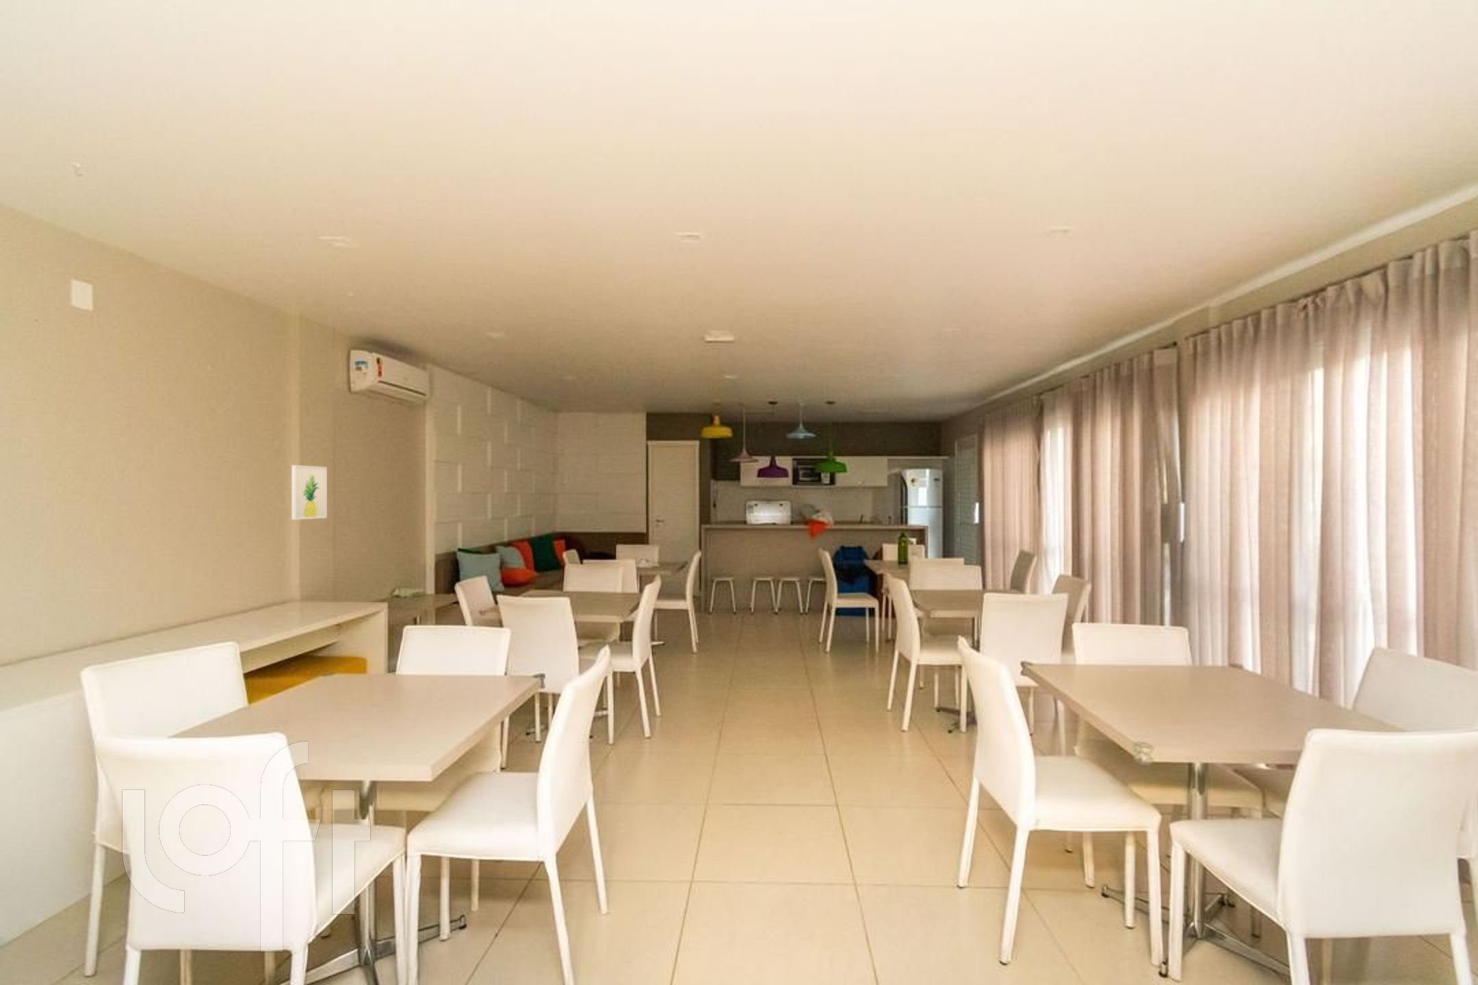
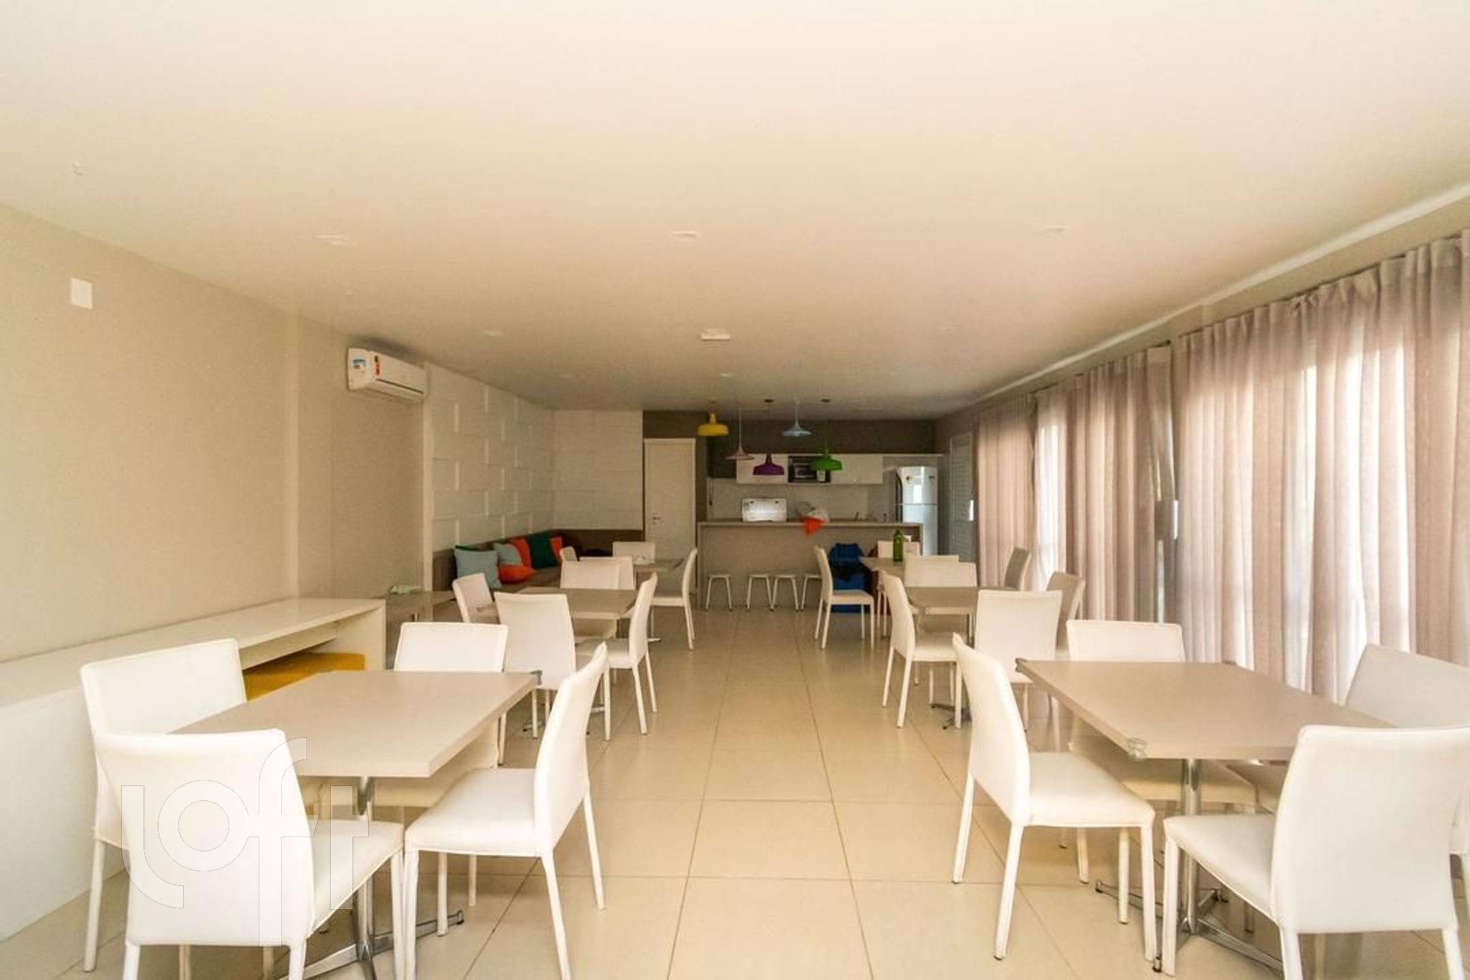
- wall art [290,464,328,521]
